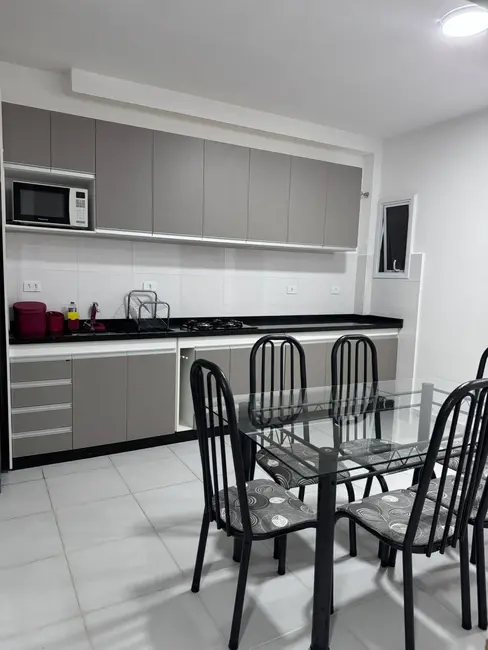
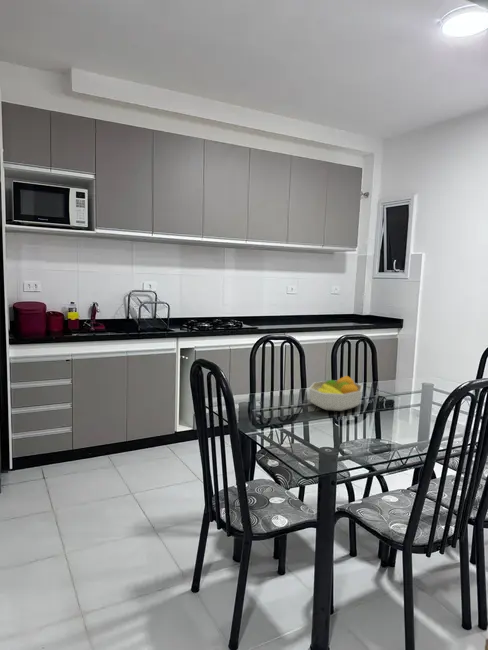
+ fruit bowl [308,375,364,412]
